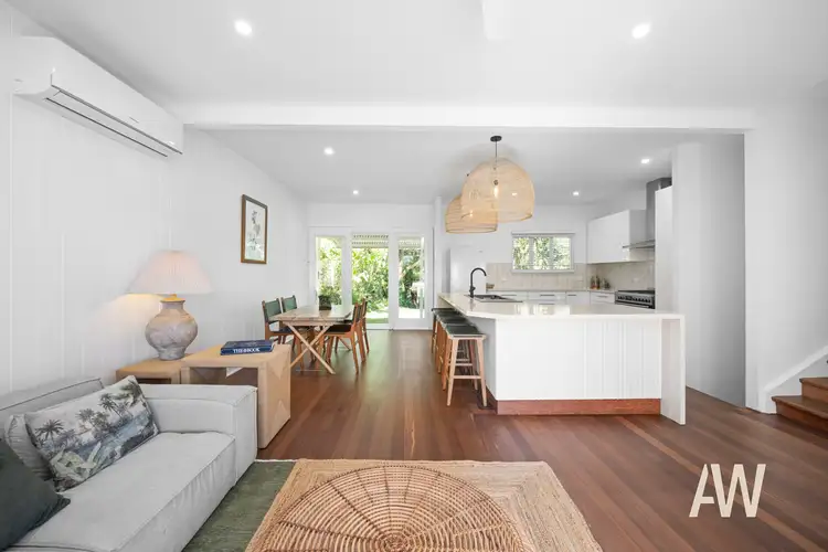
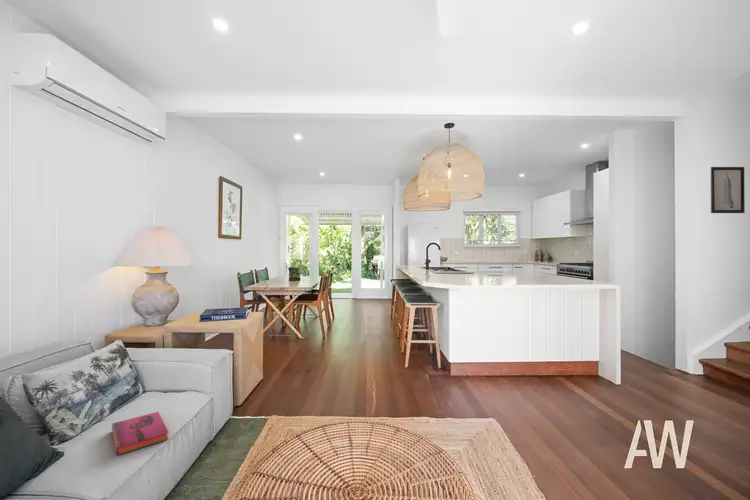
+ hardback book [111,411,170,456]
+ wall art [710,166,746,214]
